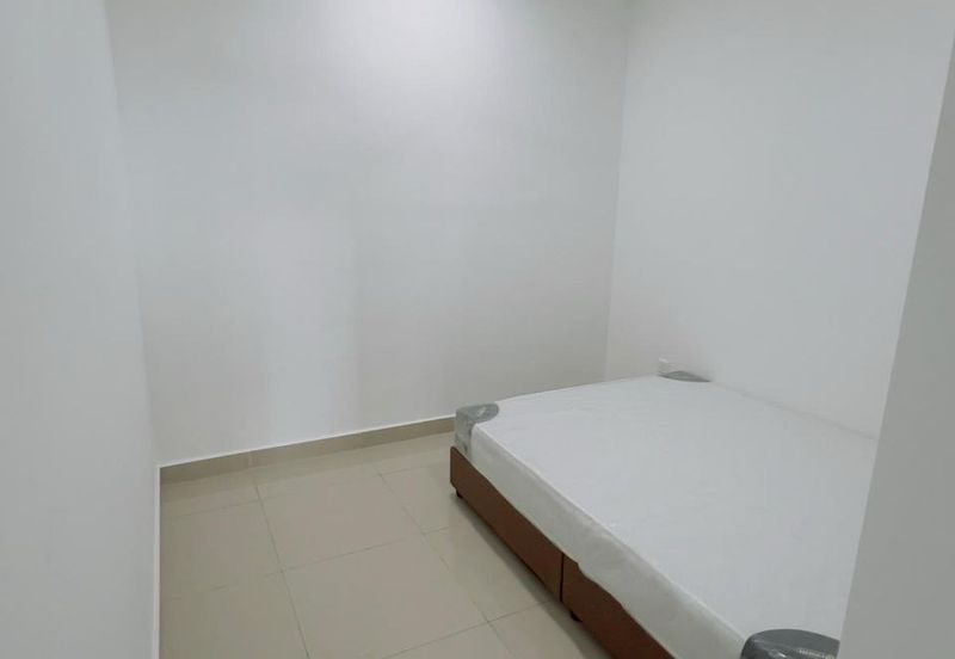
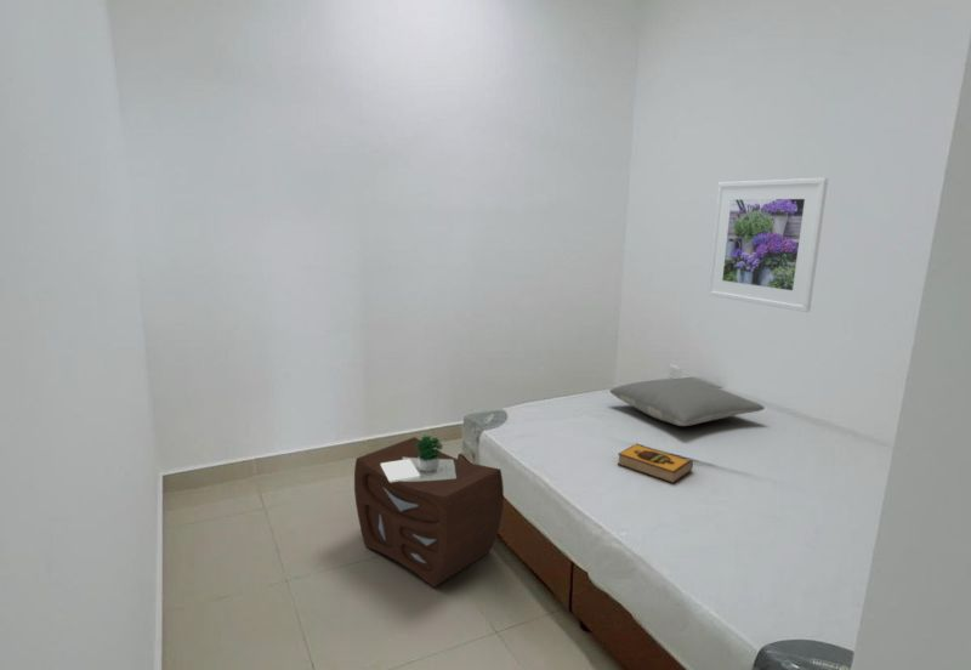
+ hardback book [617,442,694,484]
+ nightstand [353,435,505,589]
+ pillow [609,377,766,427]
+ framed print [706,177,829,313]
